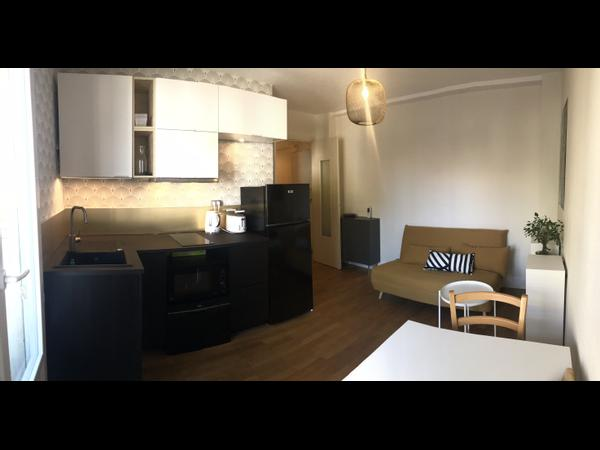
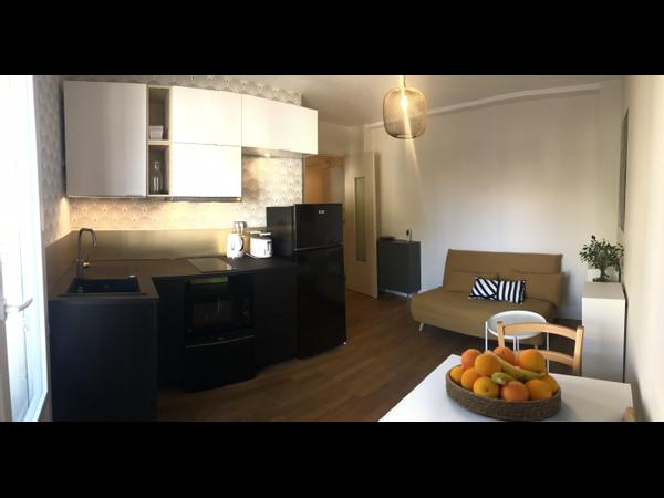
+ fruit bowl [445,345,562,422]
